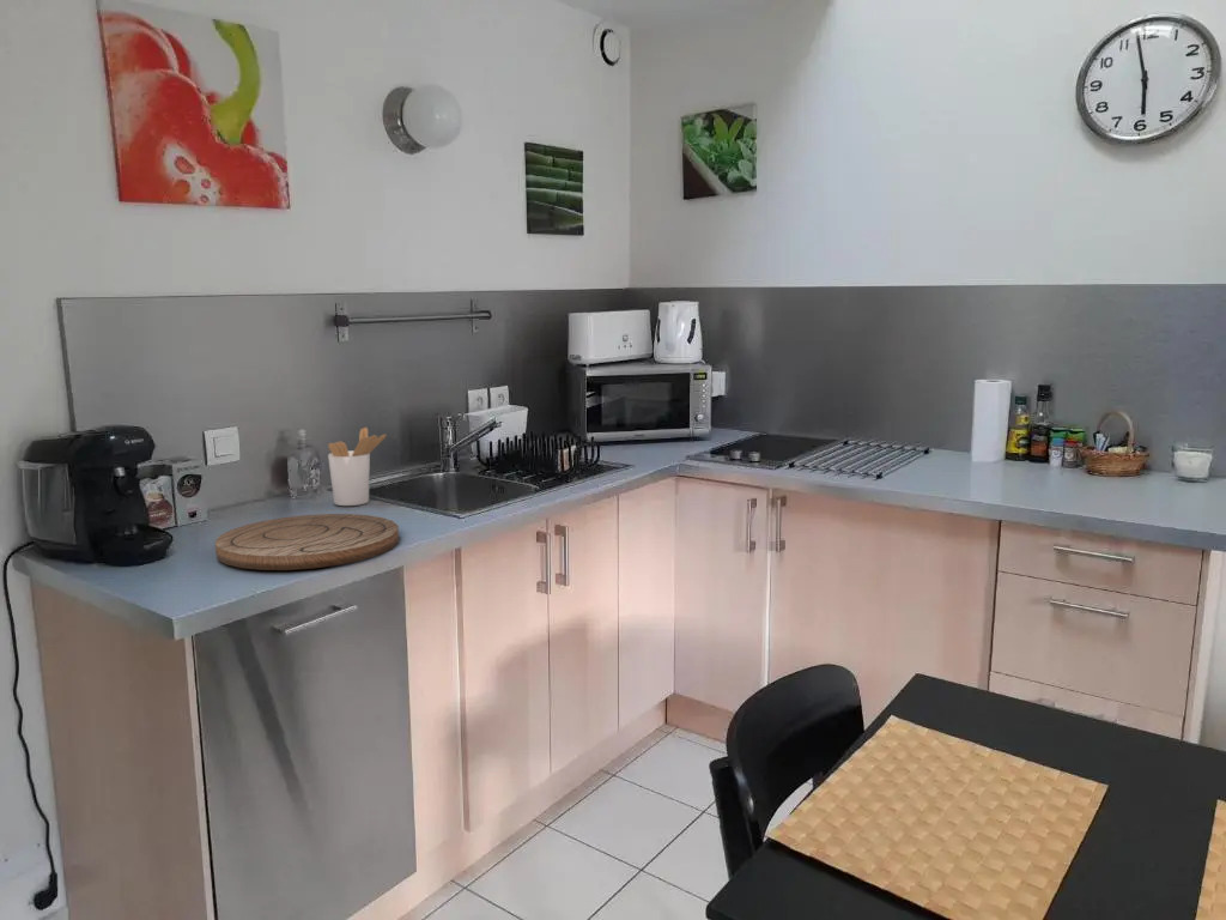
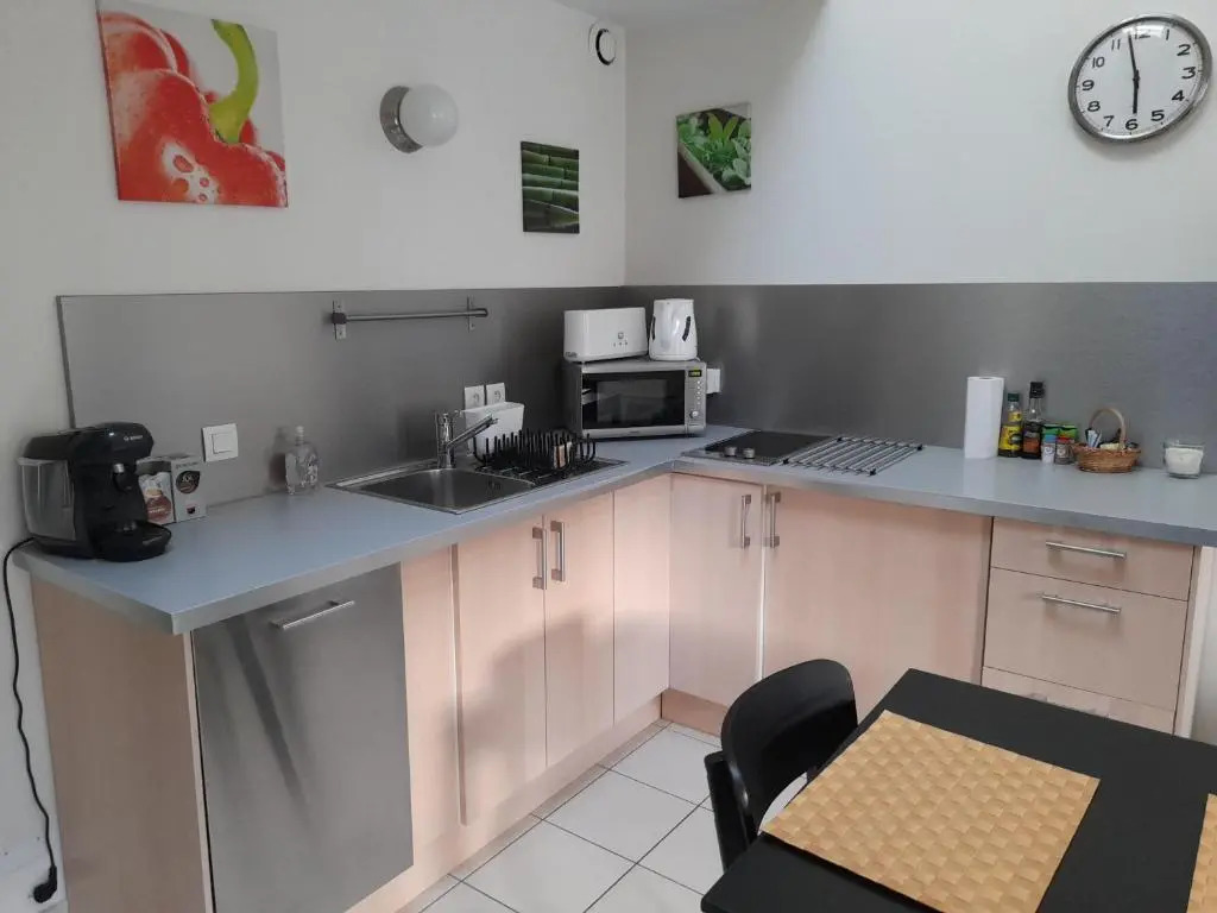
- utensil holder [327,426,388,507]
- cutting board [214,513,400,571]
